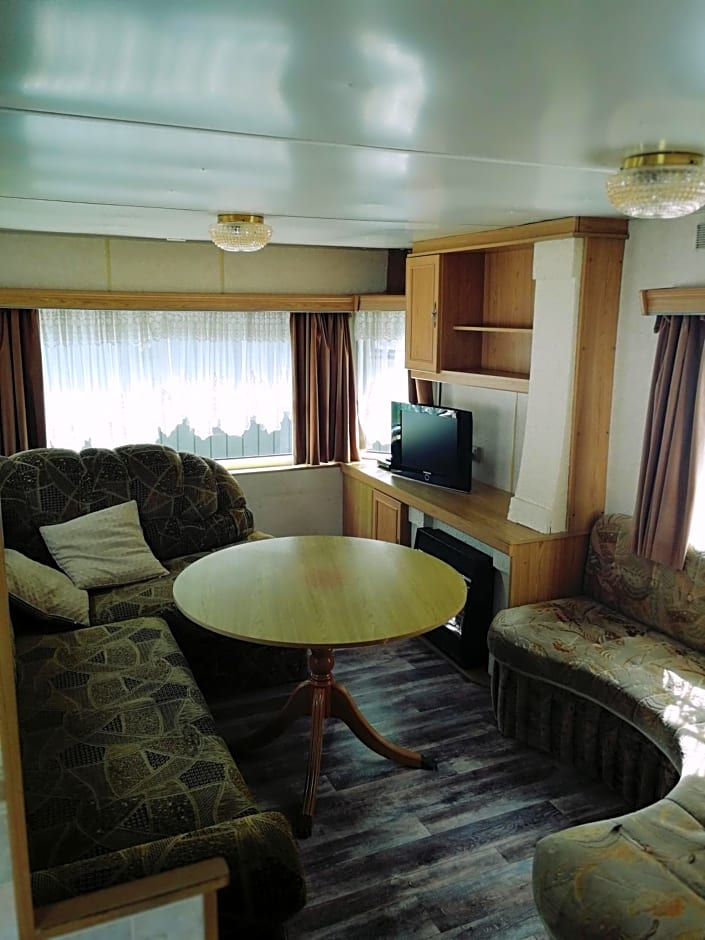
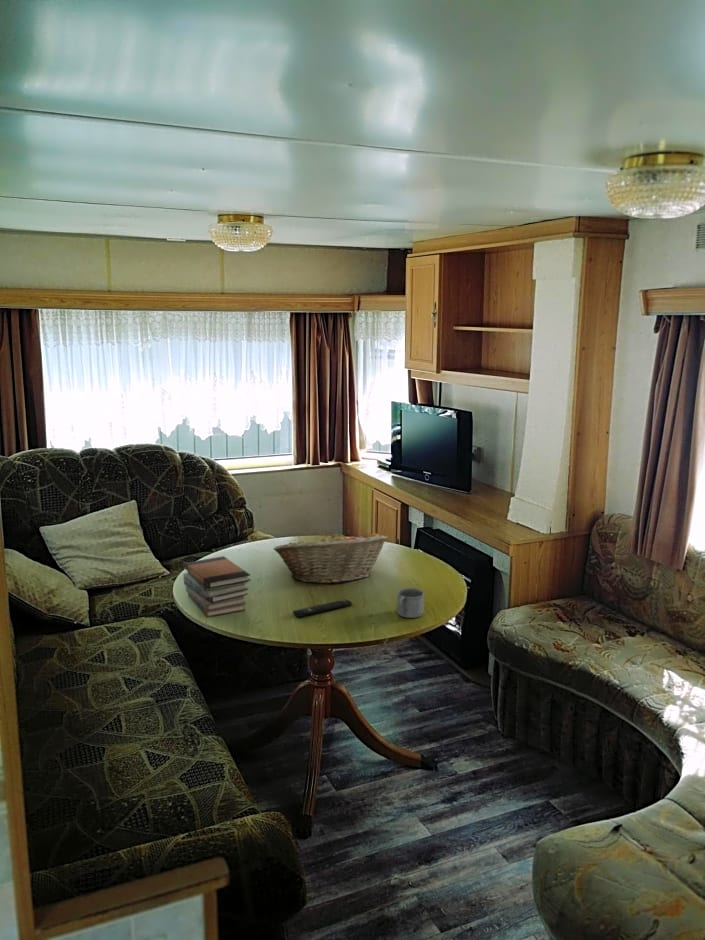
+ mug [396,587,426,619]
+ book stack [182,555,252,618]
+ fruit basket [273,530,389,585]
+ remote control [292,598,353,618]
